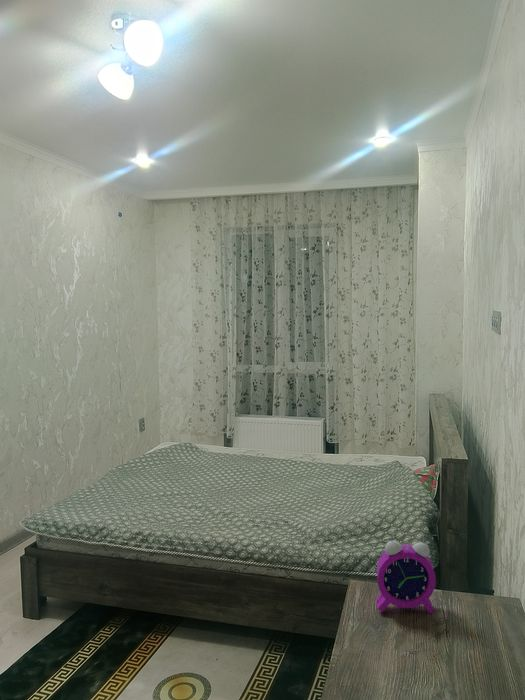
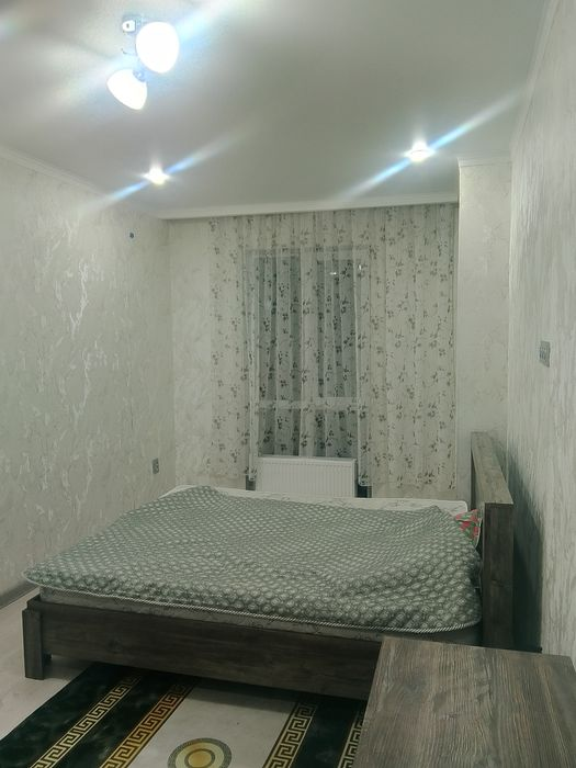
- alarm clock [375,531,437,614]
